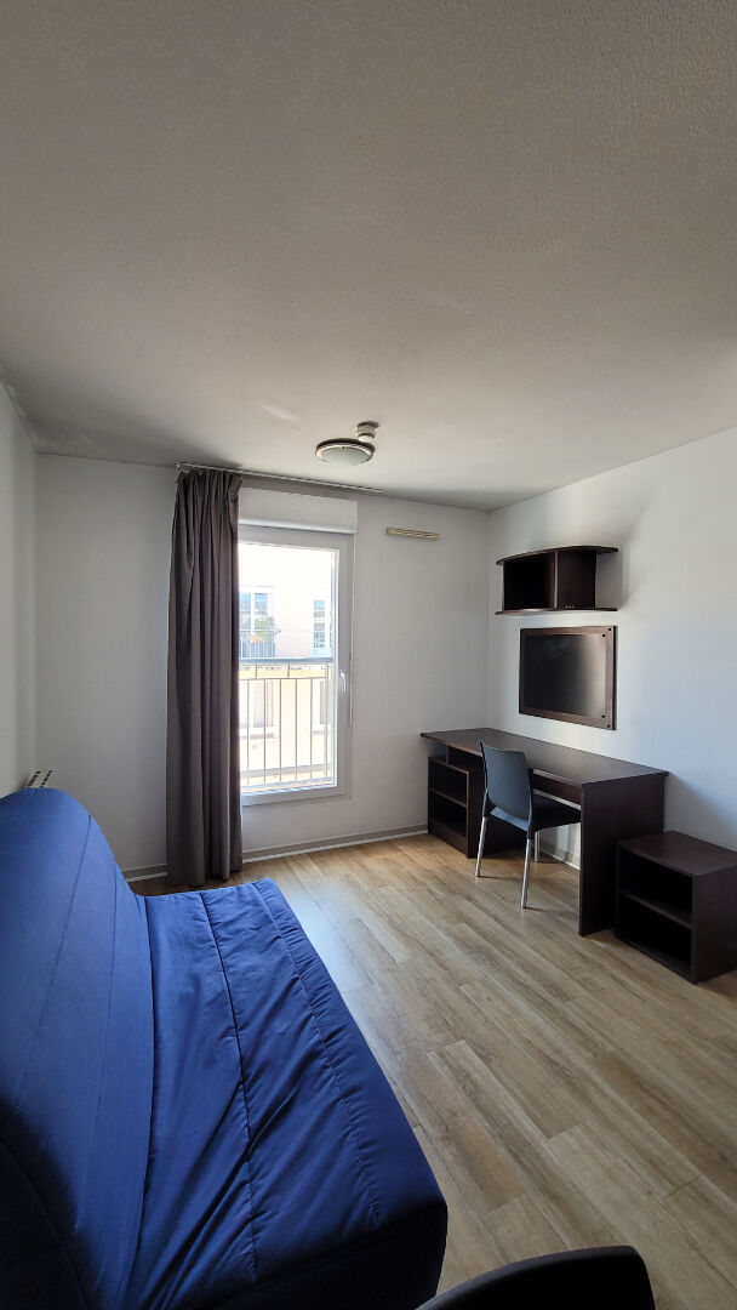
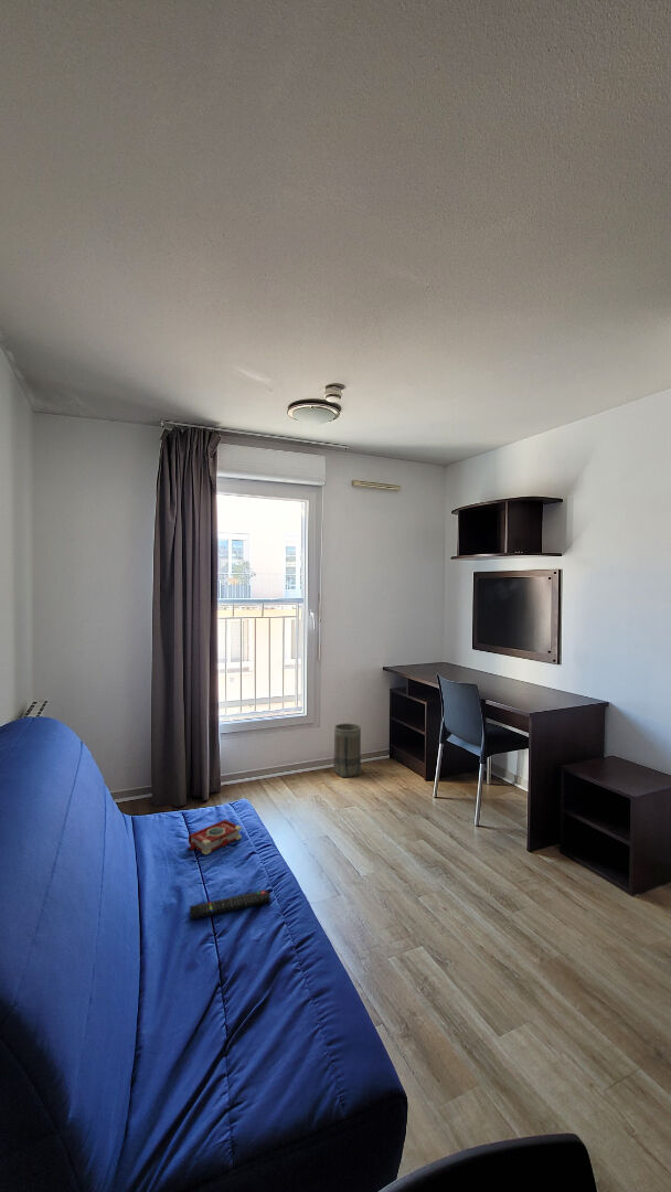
+ basket [332,722,362,778]
+ remote control [189,888,271,920]
+ book [187,819,243,855]
